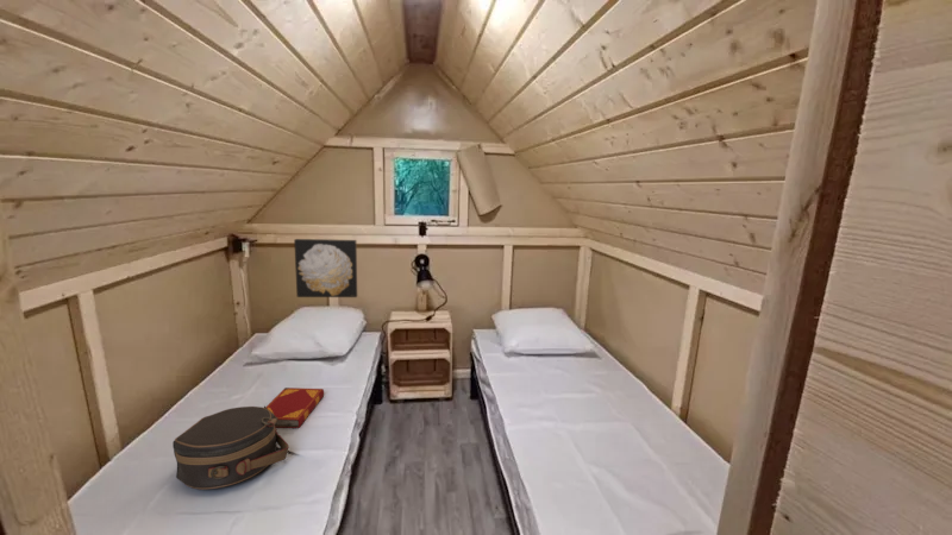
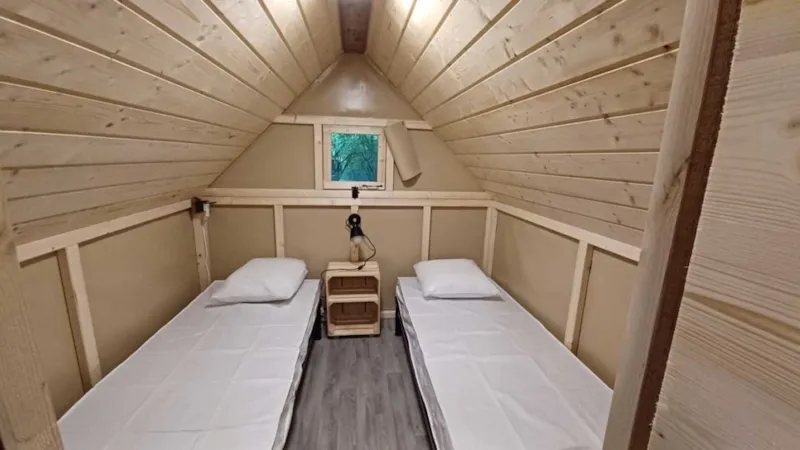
- hat box [171,405,289,490]
- hardback book [265,386,325,429]
- wall art [293,238,358,298]
